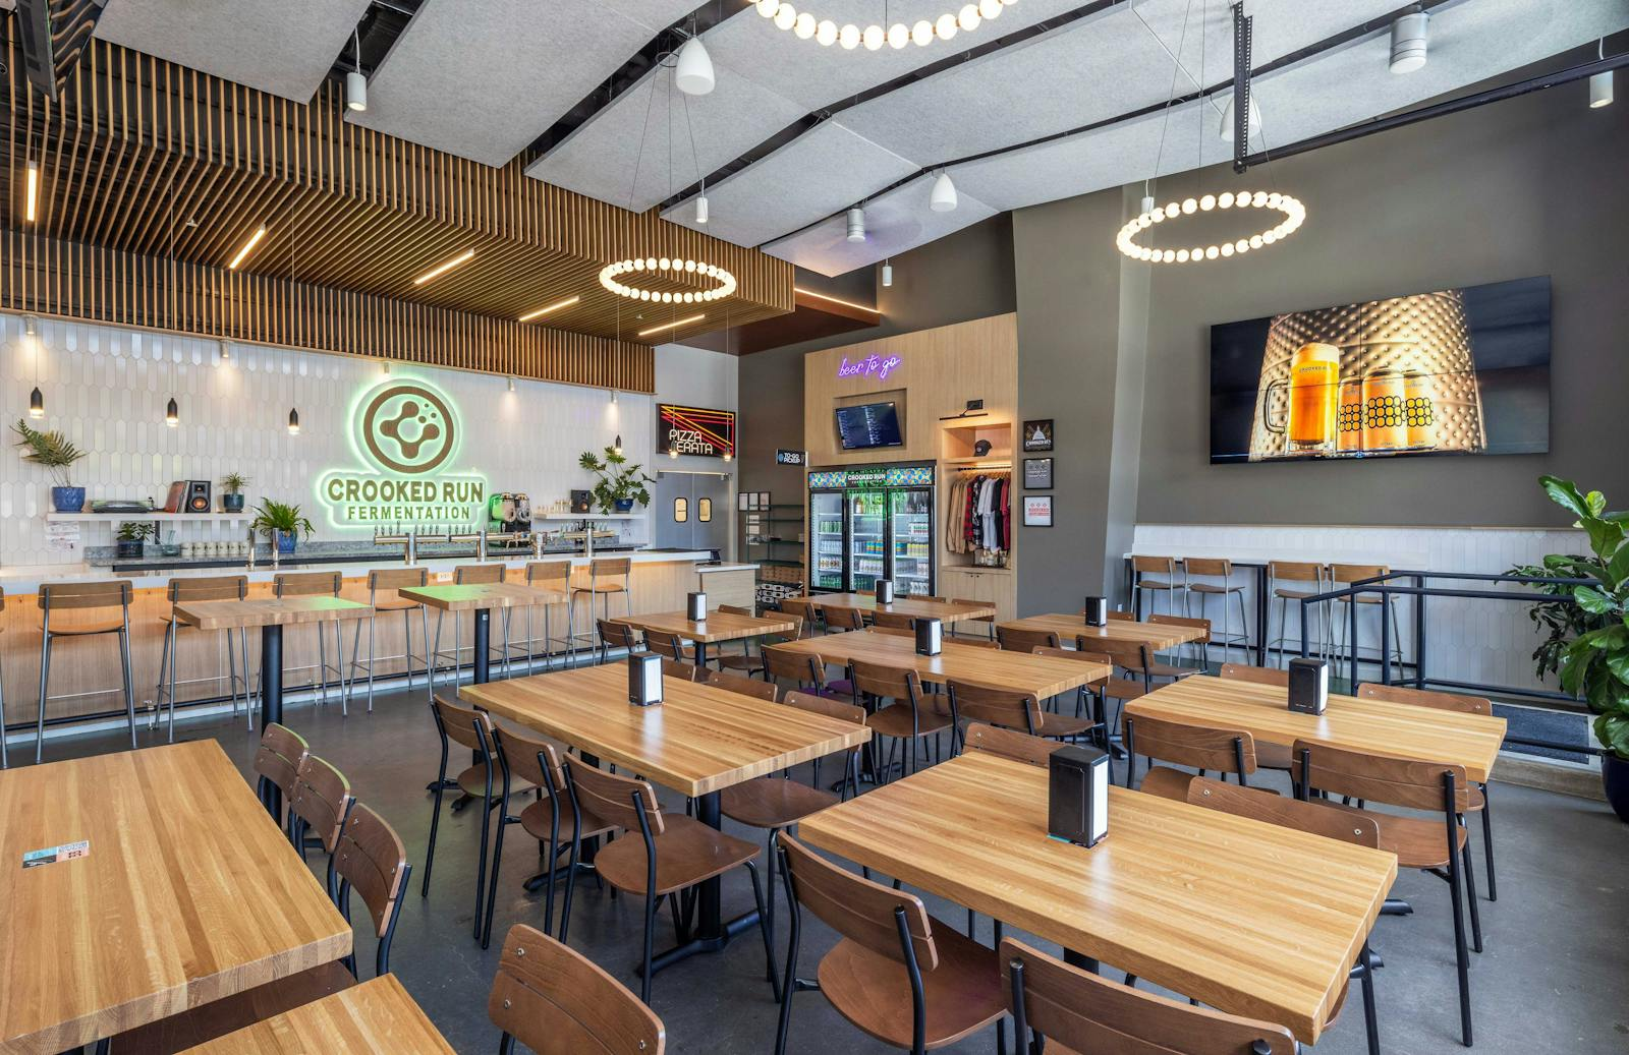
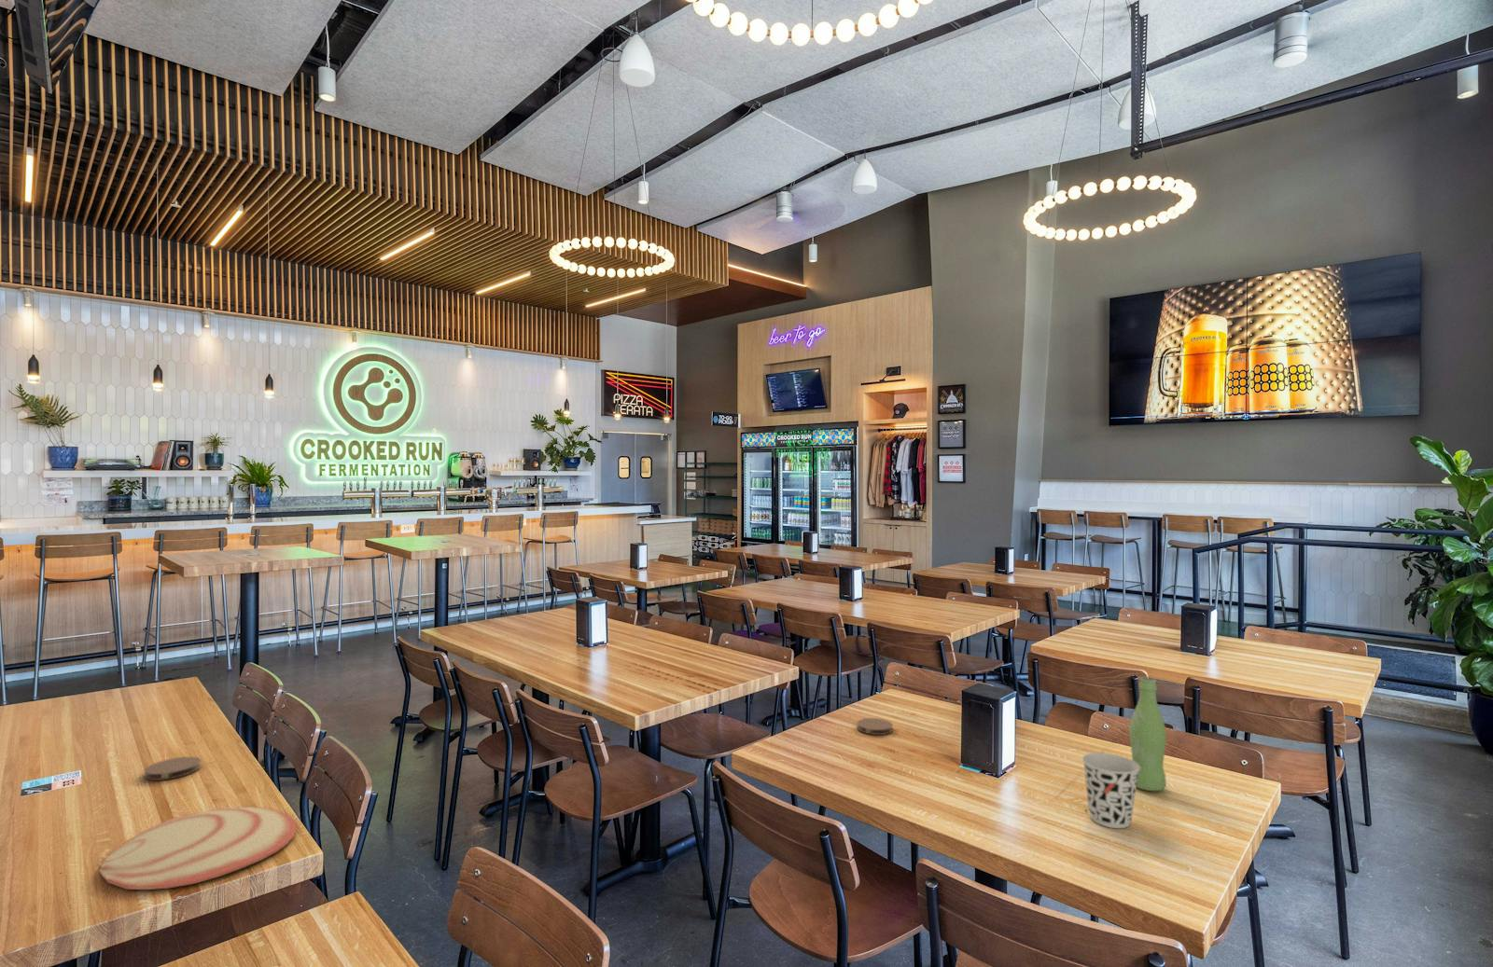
+ cup [1082,752,1139,829]
+ coaster [855,717,893,735]
+ plate [98,806,298,891]
+ coaster [144,755,201,781]
+ bottle [1128,677,1168,792]
